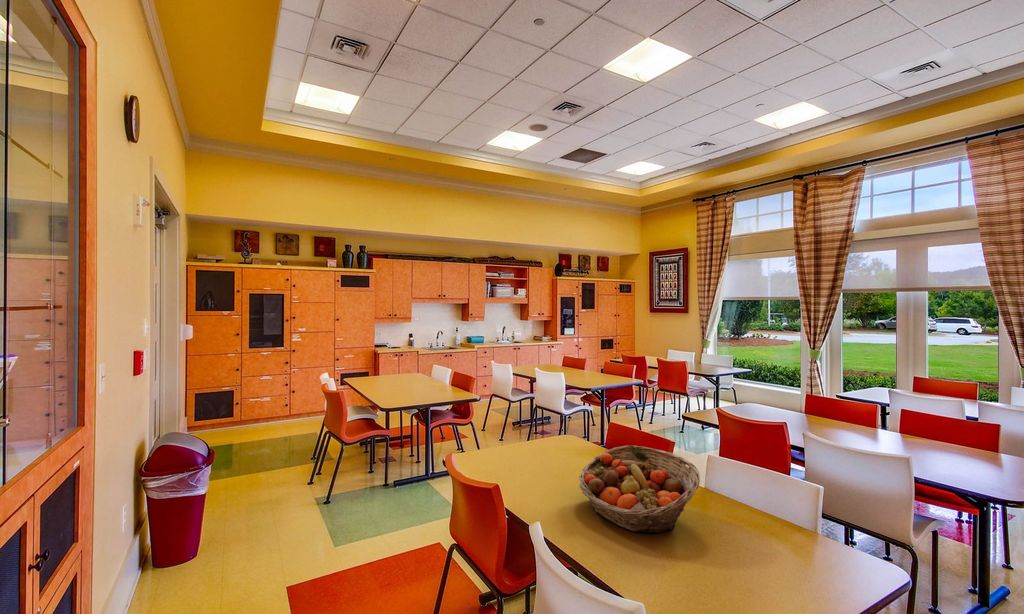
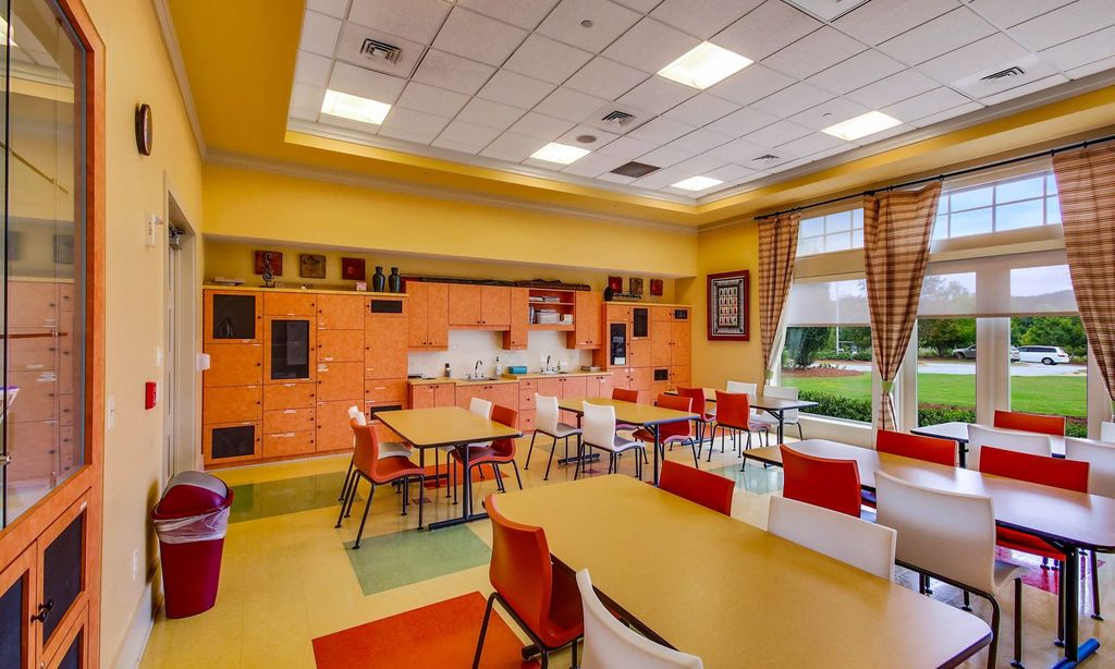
- fruit basket [578,445,701,534]
